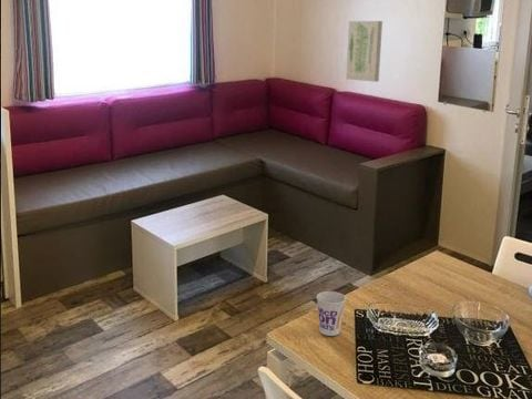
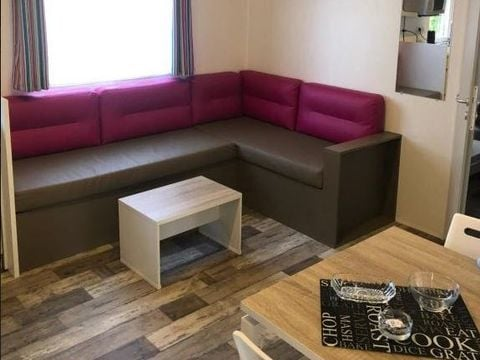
- wall art [345,20,383,83]
- cup [316,290,347,337]
